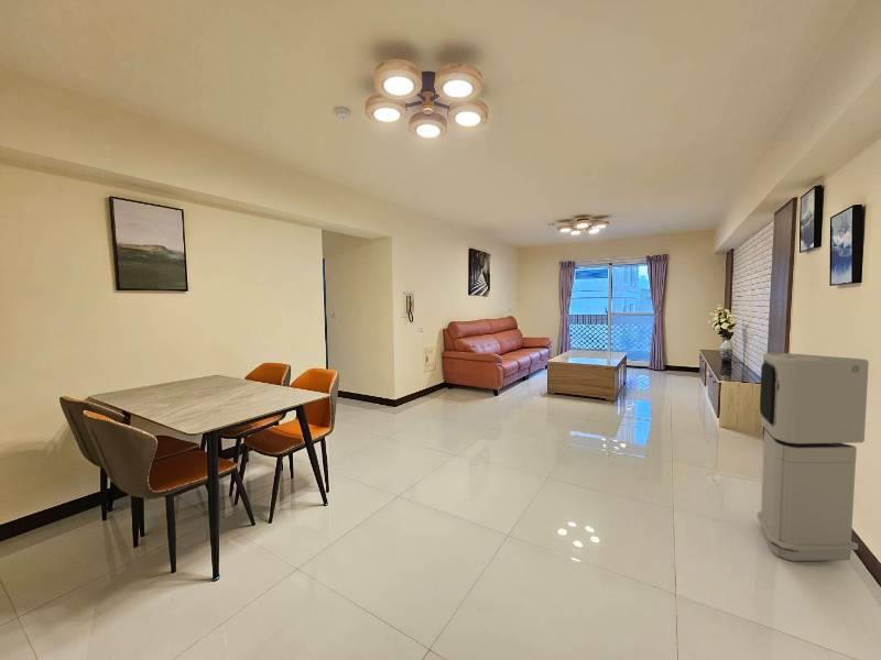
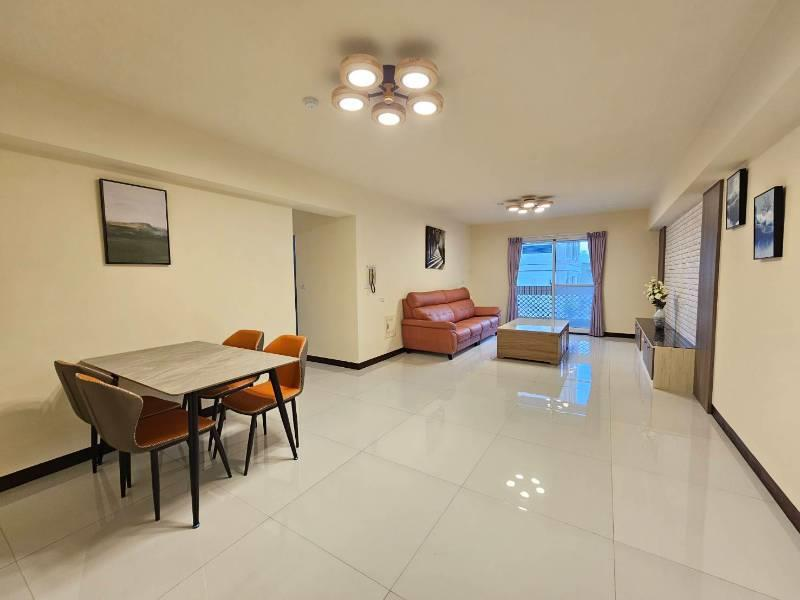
- air purifier [757,352,870,562]
